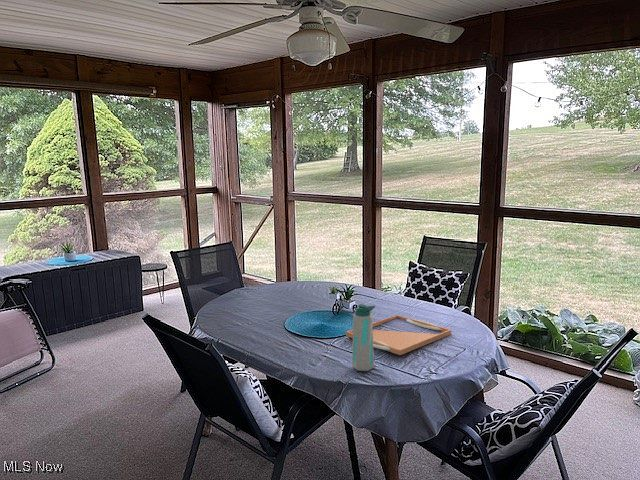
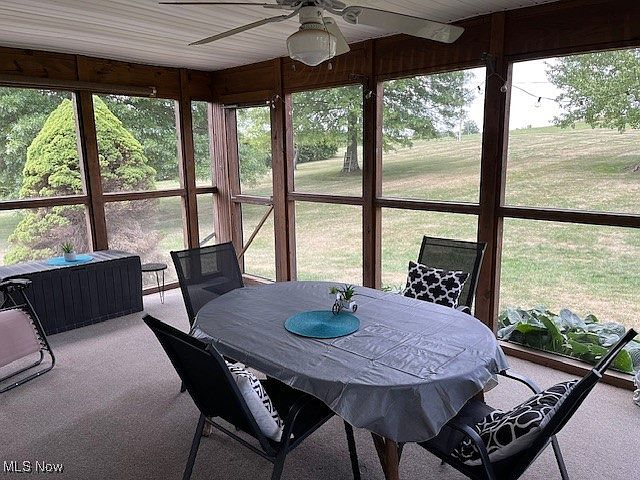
- serving tray [345,314,452,356]
- water bottle [351,303,376,372]
